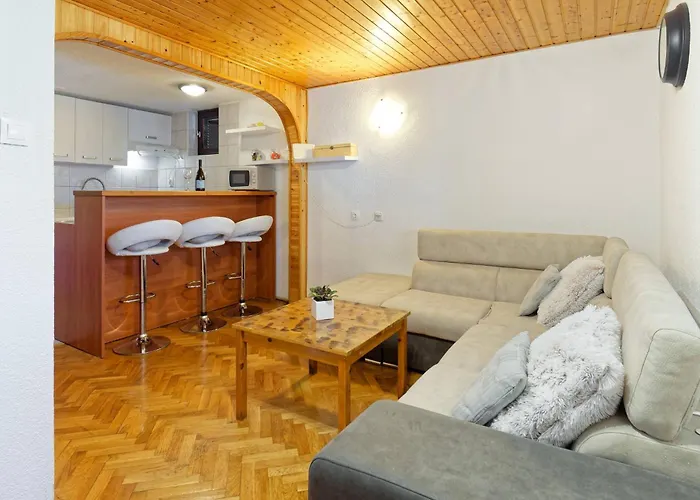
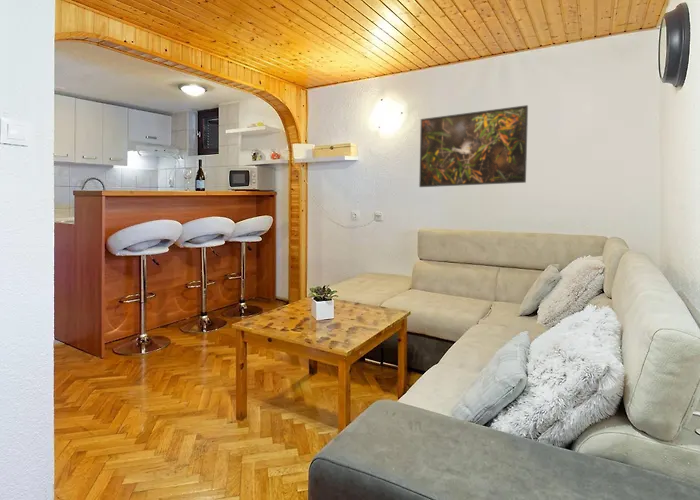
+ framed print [418,104,529,188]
